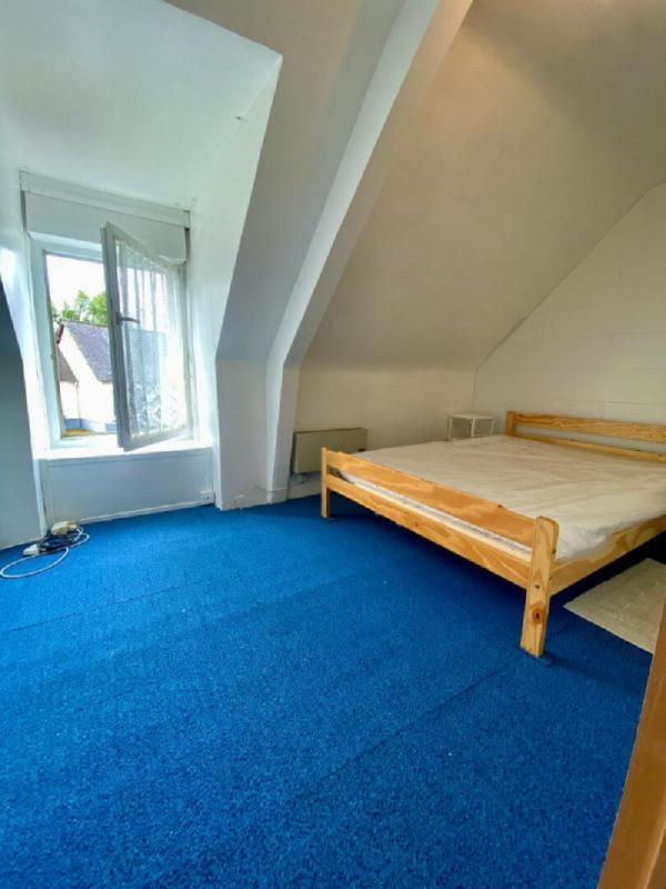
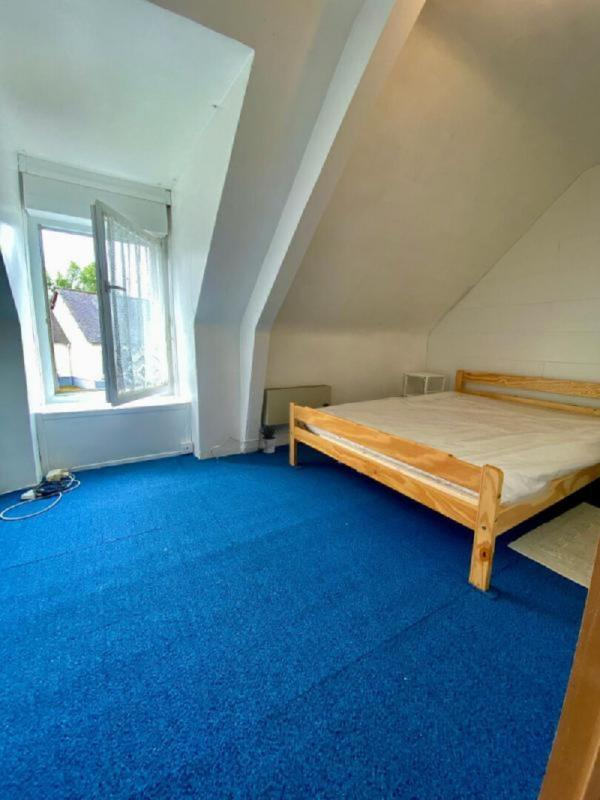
+ potted plant [257,422,279,454]
